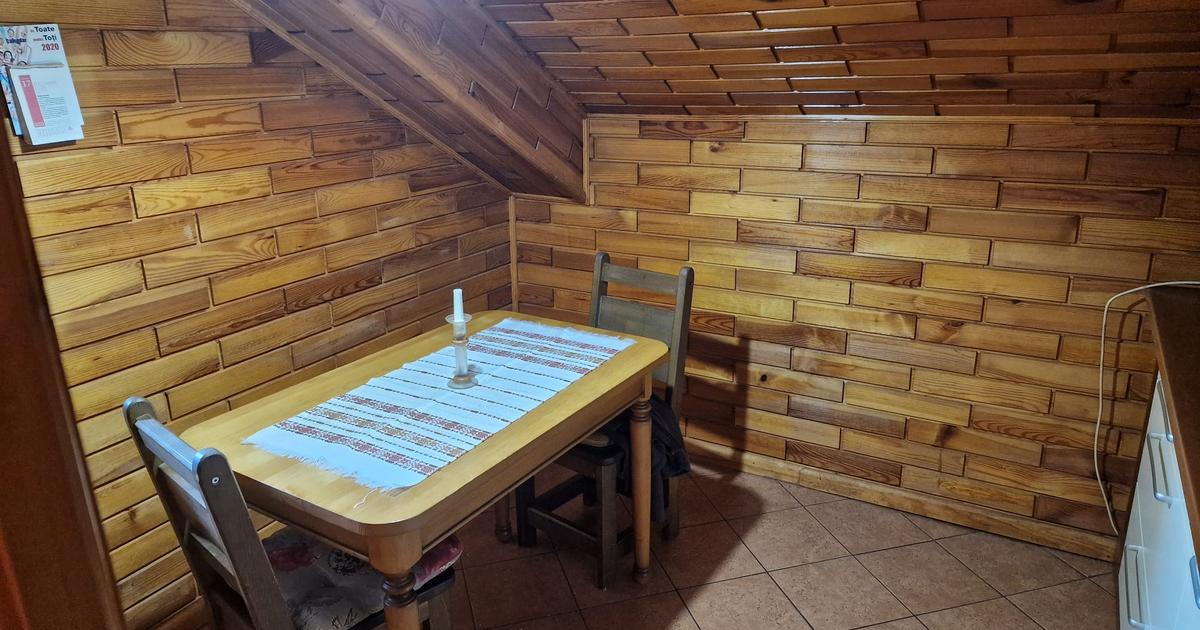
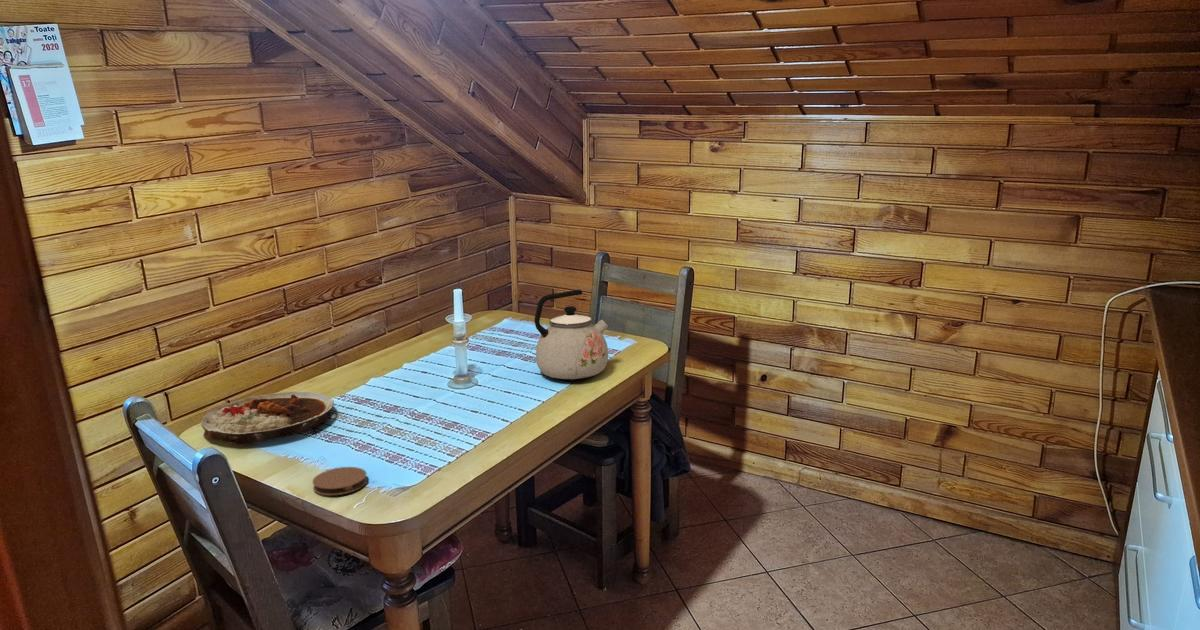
+ plate [200,391,335,446]
+ coaster [311,466,368,496]
+ kettle [533,289,609,380]
